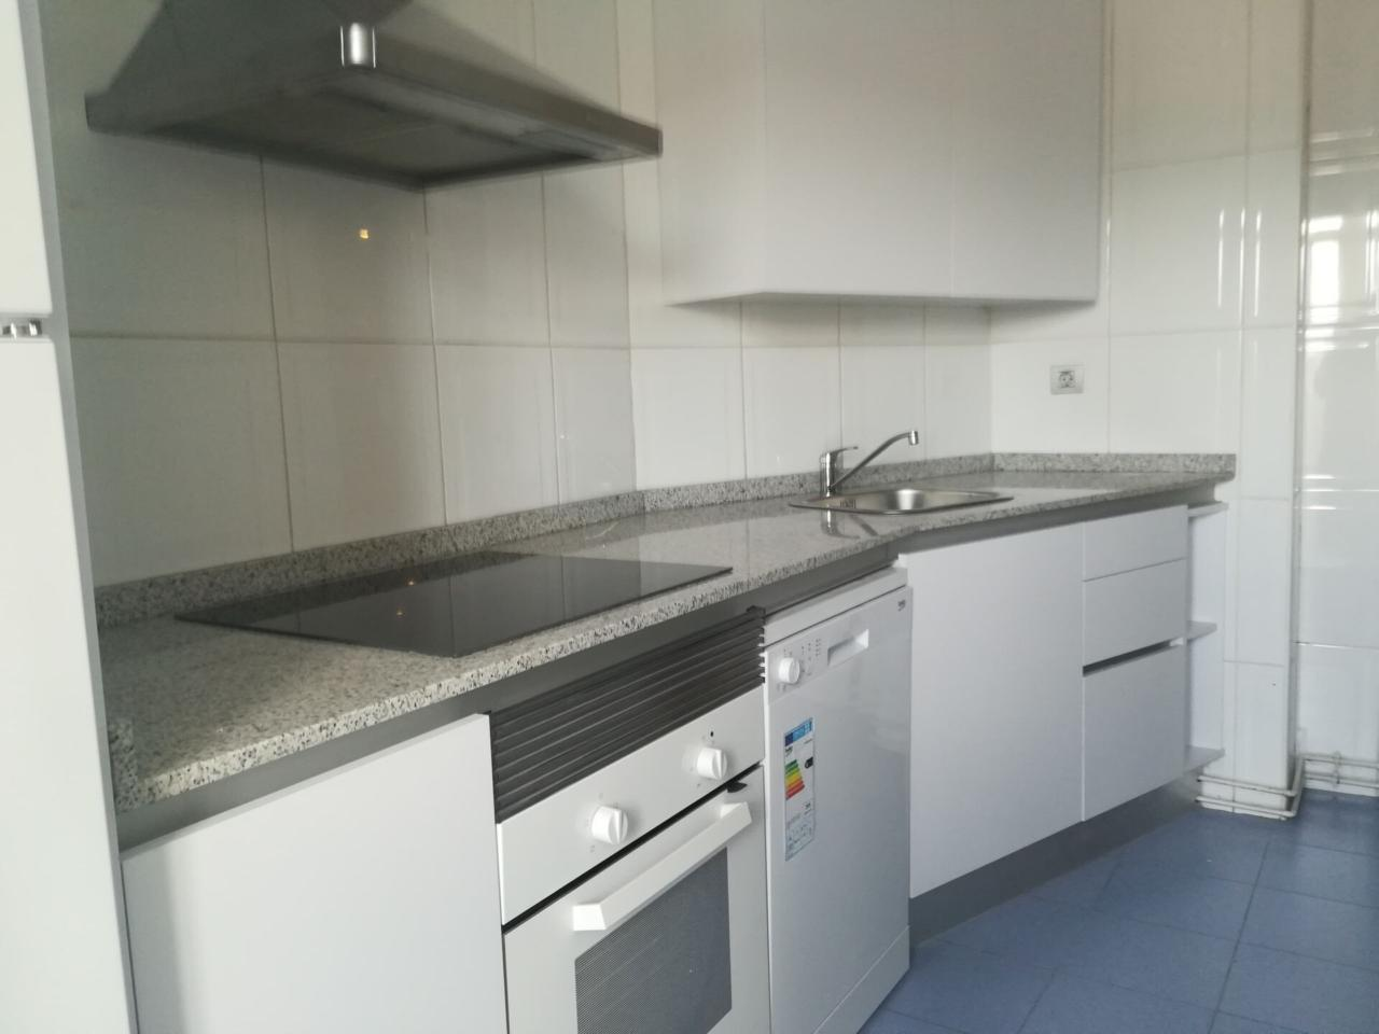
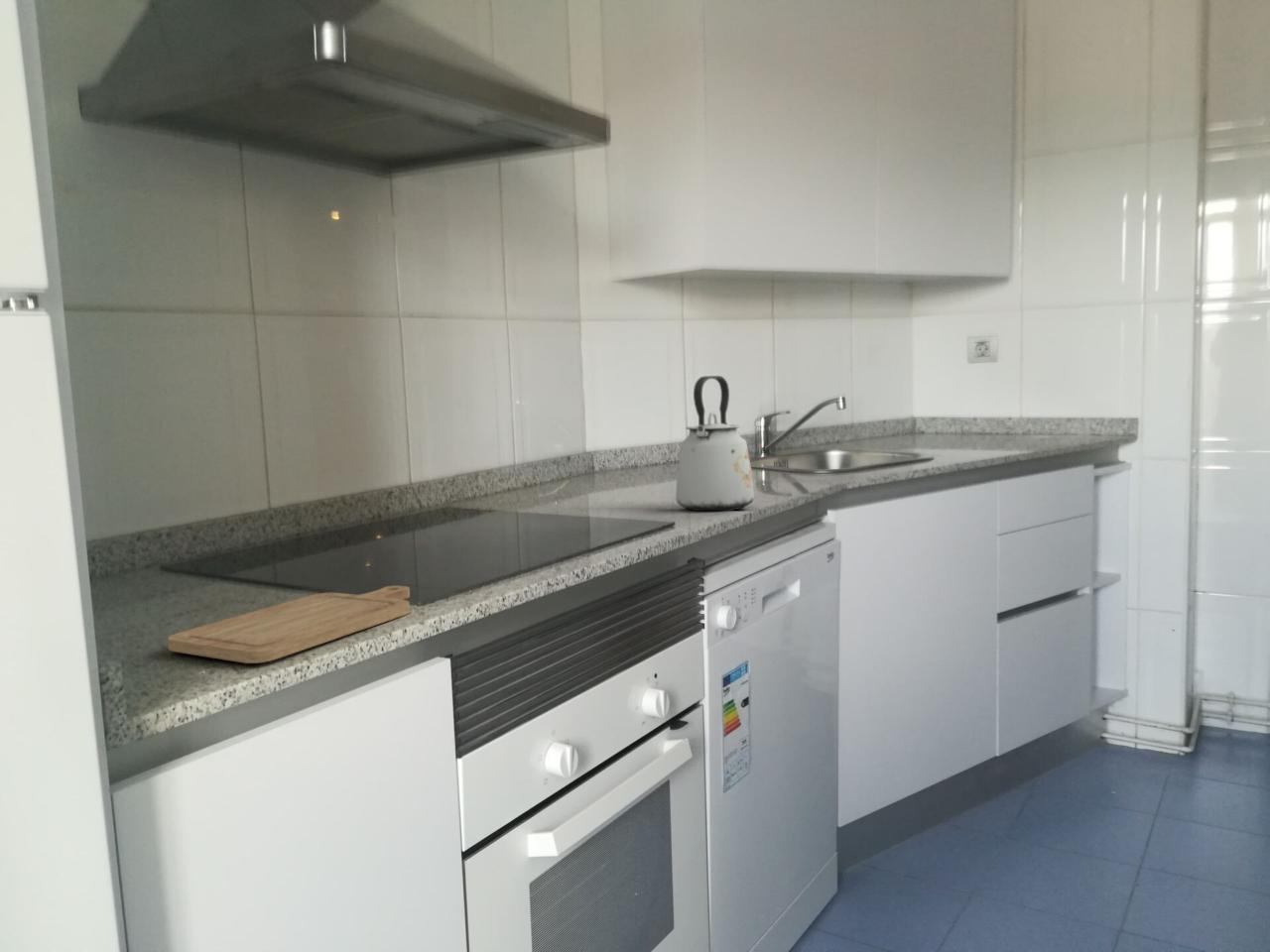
+ kettle [675,375,755,512]
+ chopping board [167,585,411,664]
